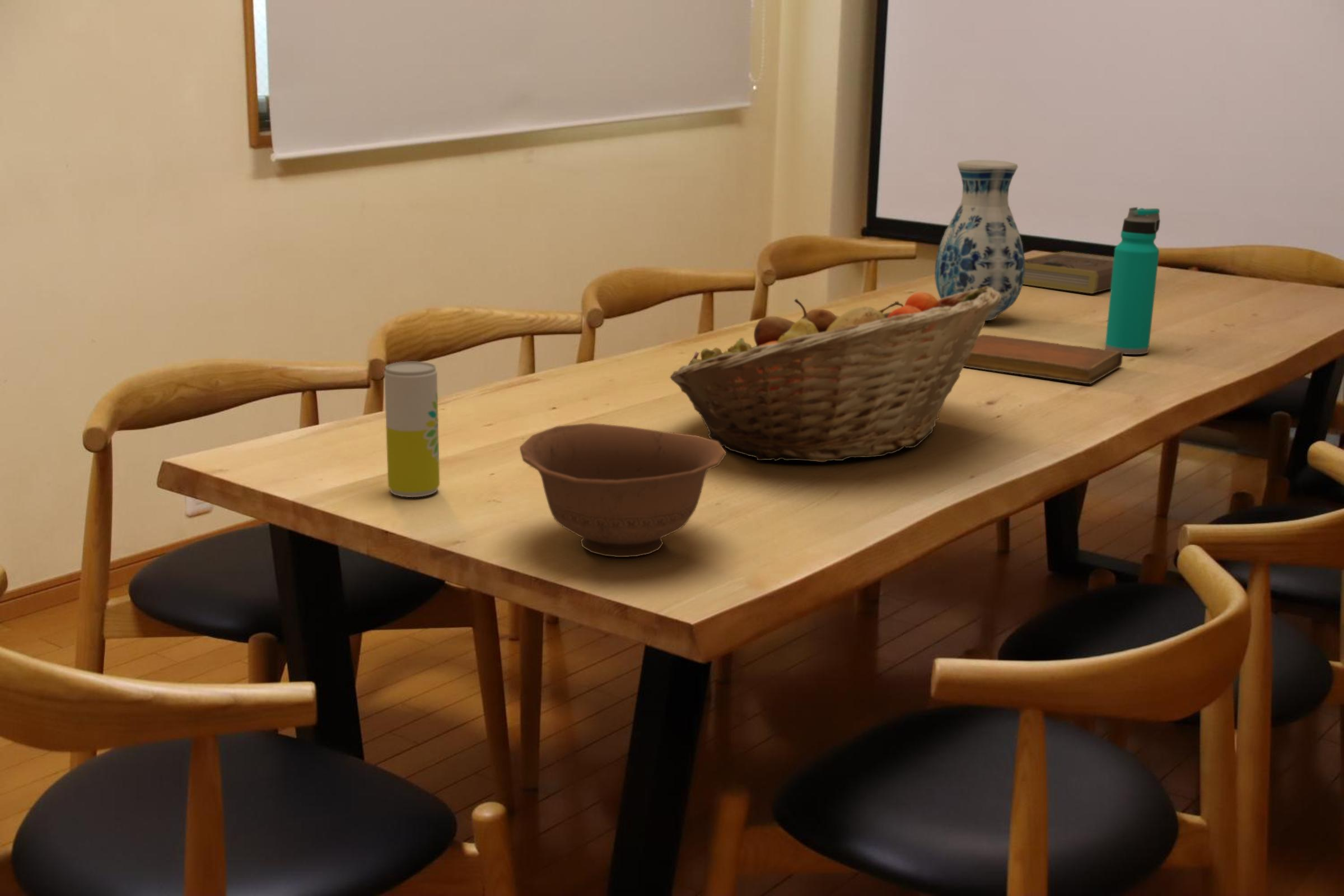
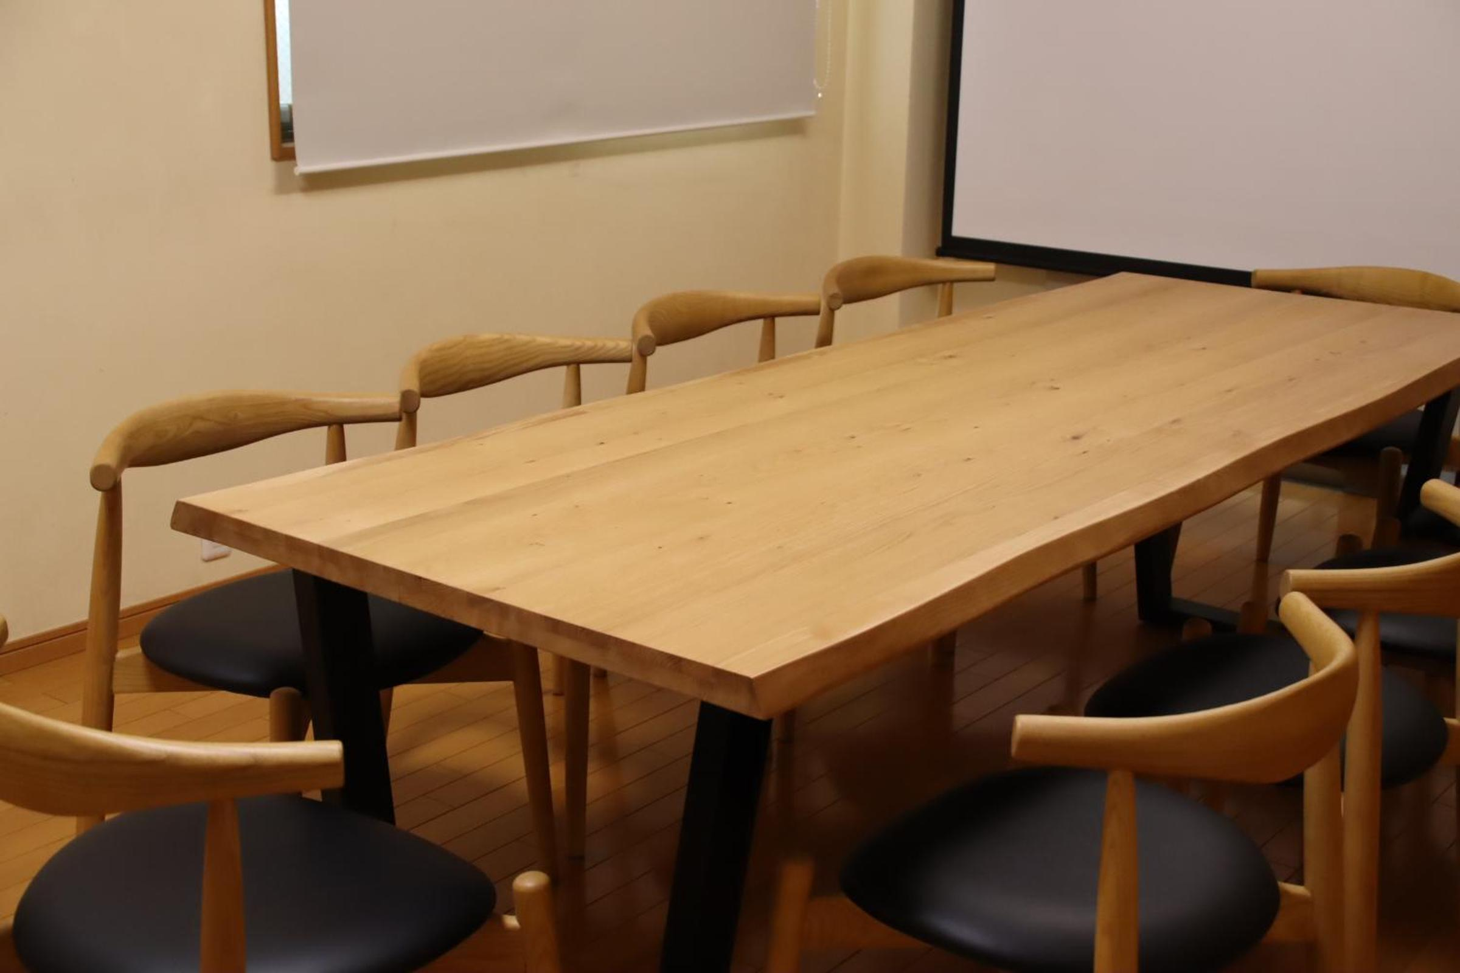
- beverage can [384,361,440,498]
- book [1023,251,1114,294]
- fruit basket [669,286,1001,463]
- bowl [519,423,727,558]
- notebook [964,334,1123,384]
- vase [934,159,1025,321]
- water bottle [1104,207,1161,355]
